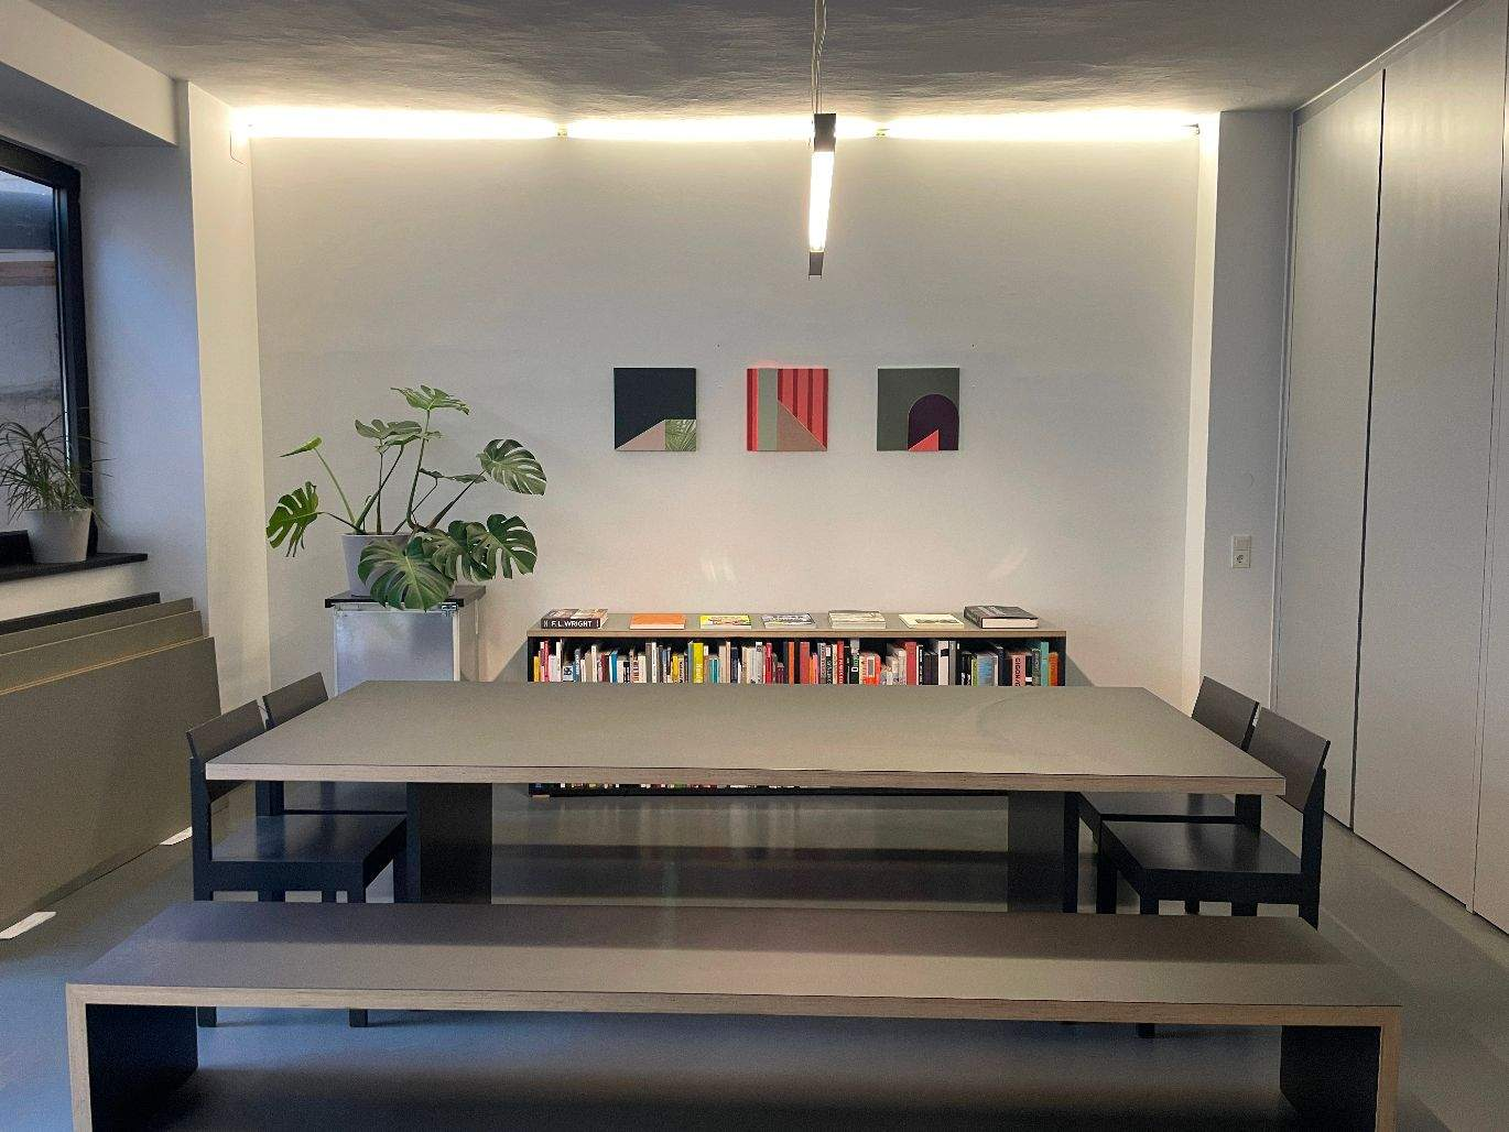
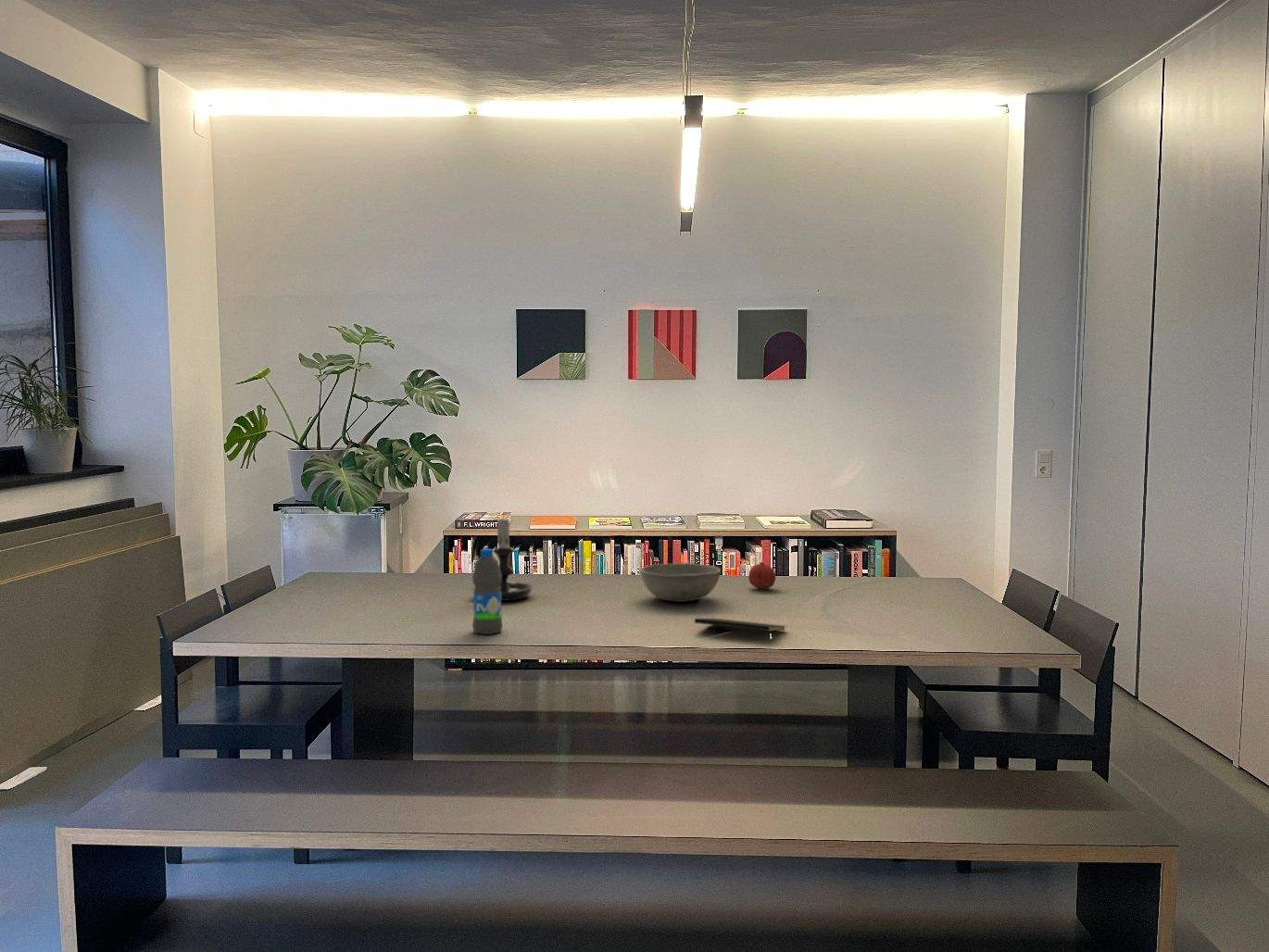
+ water bottle [471,547,504,635]
+ notepad [694,617,787,644]
+ candle holder [472,512,534,602]
+ bowl [639,562,722,603]
+ fruit [748,561,776,590]
